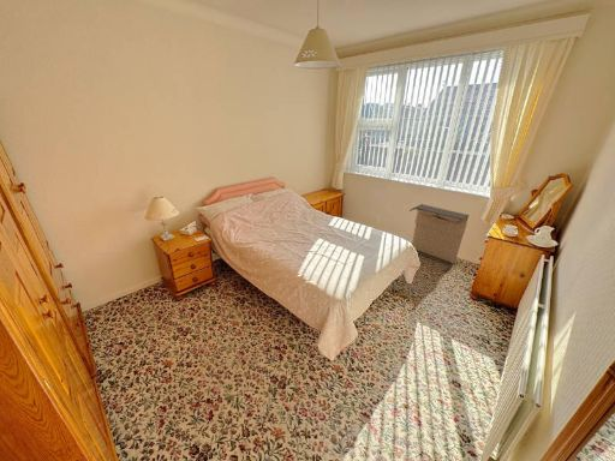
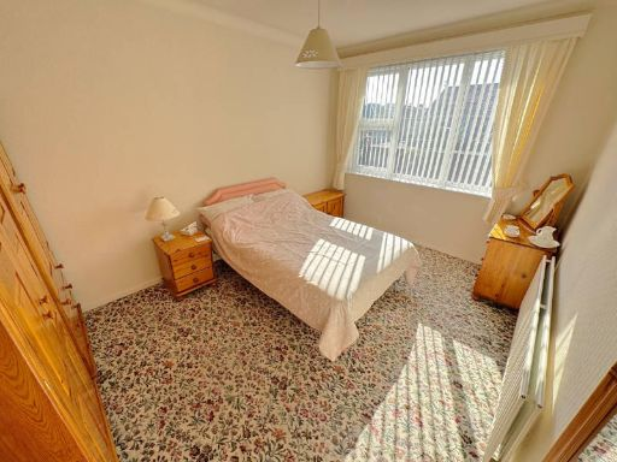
- laundry hamper [408,203,470,274]
